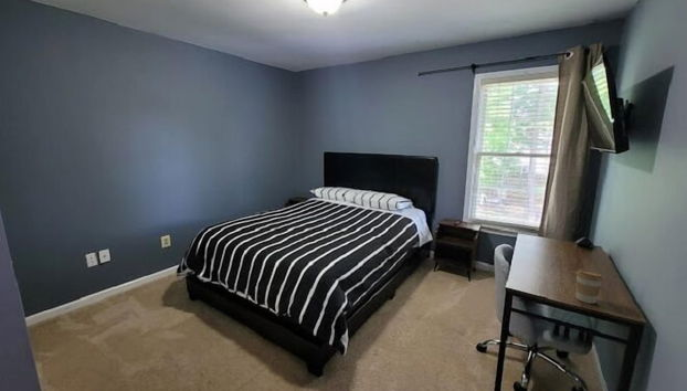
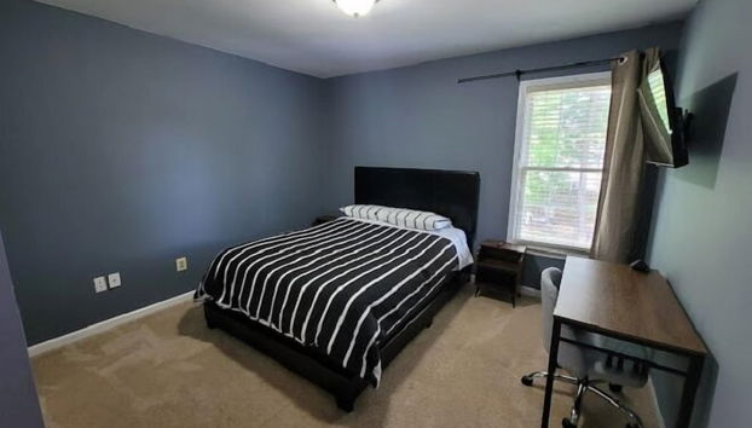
- coffee cup [574,268,604,305]
